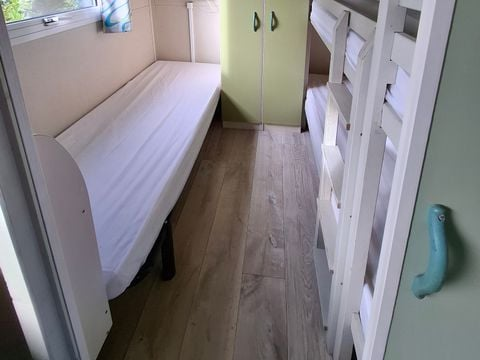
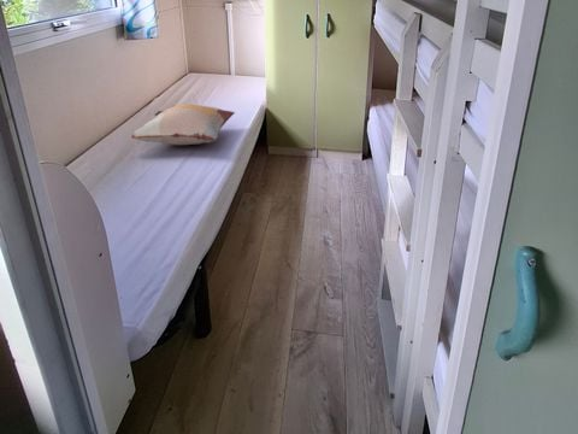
+ decorative pillow [130,102,236,146]
